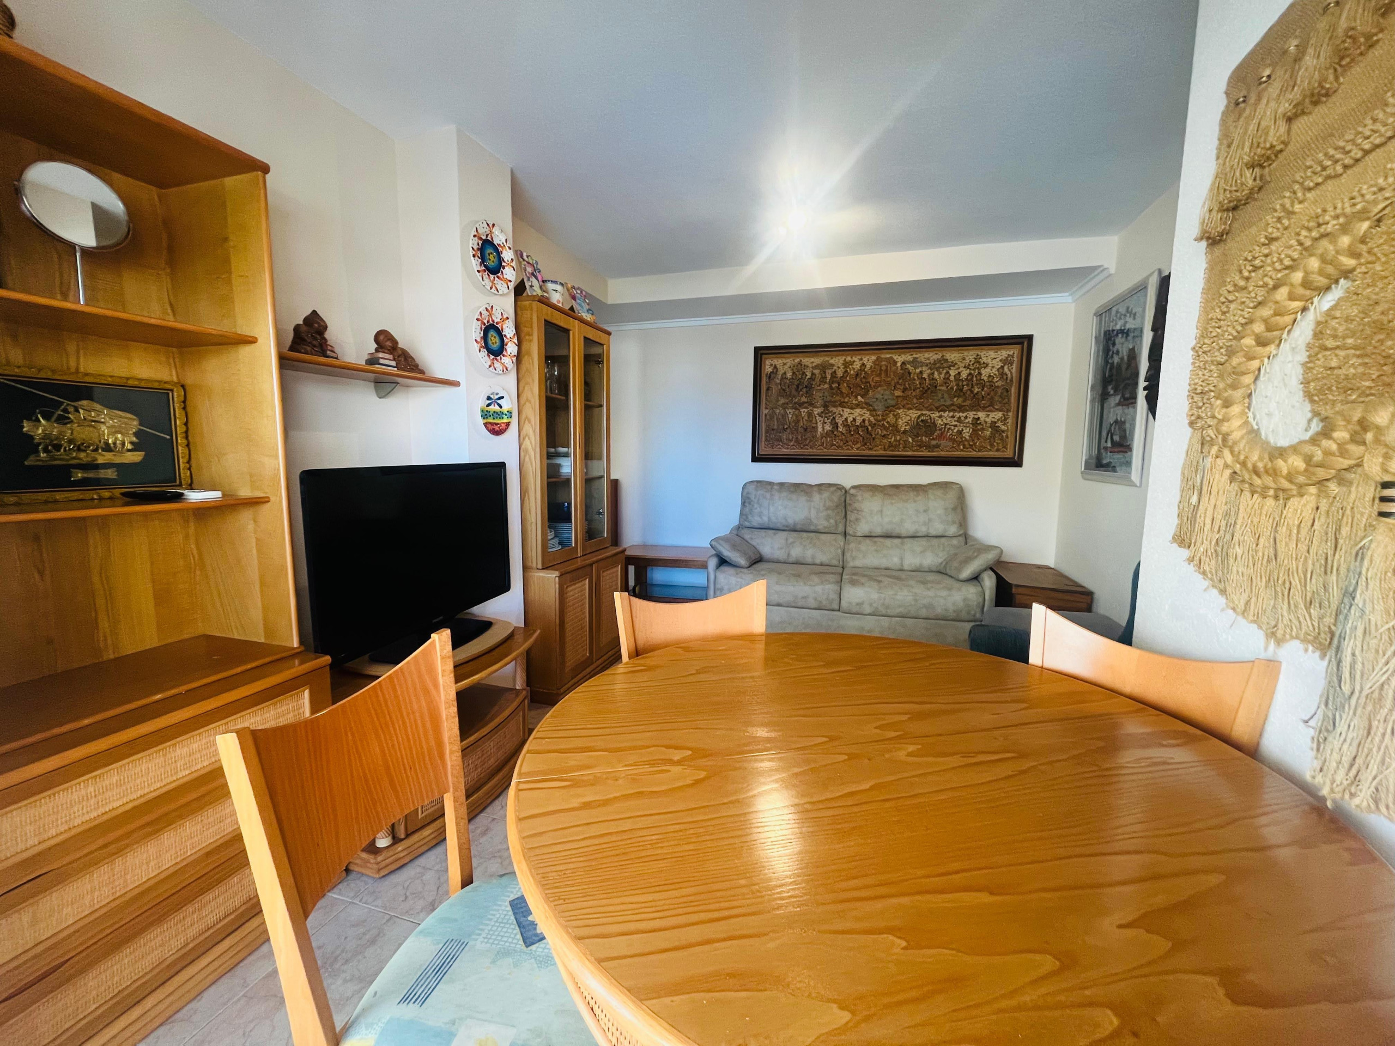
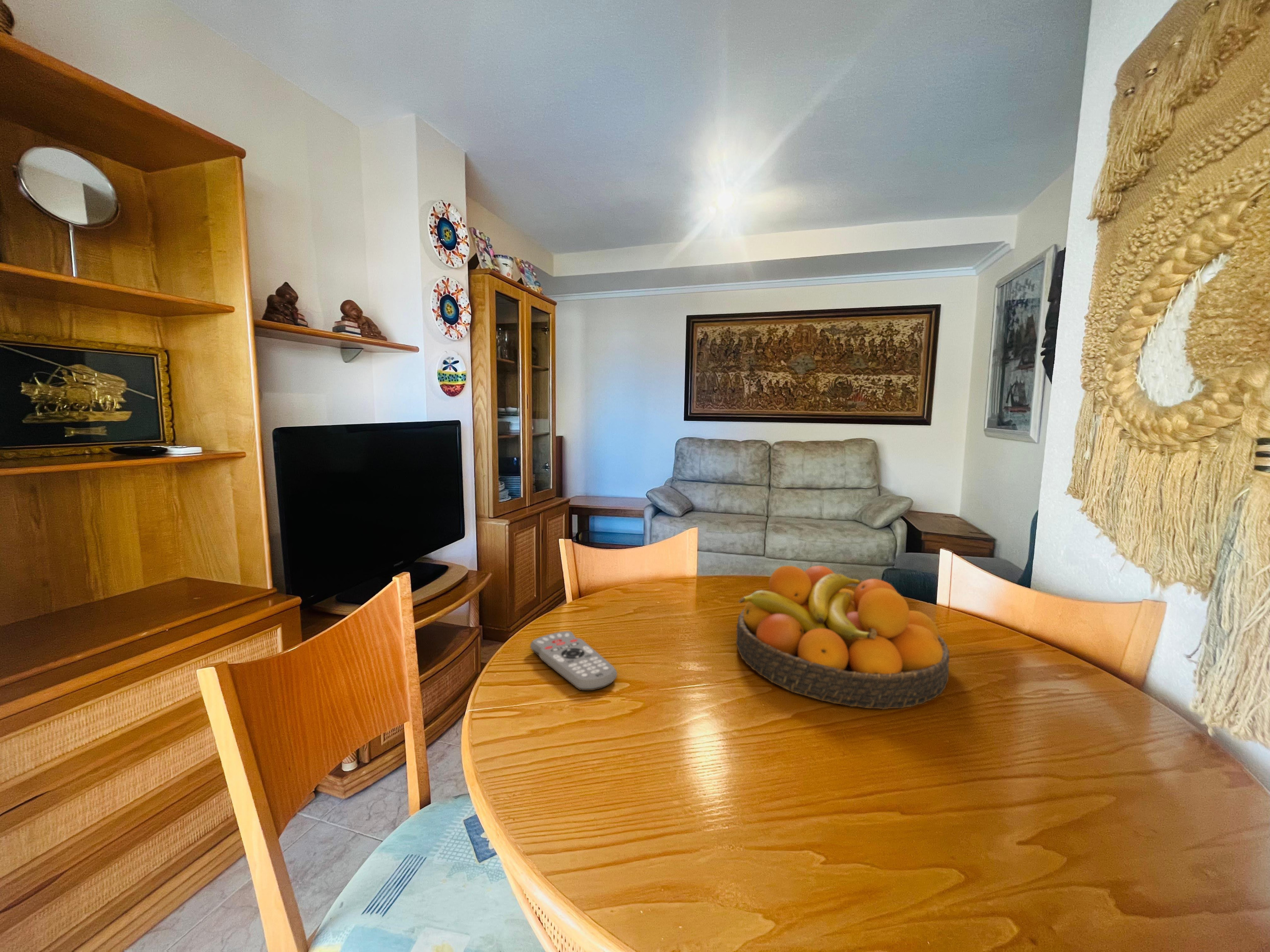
+ remote control [530,631,618,691]
+ fruit bowl [736,565,950,710]
